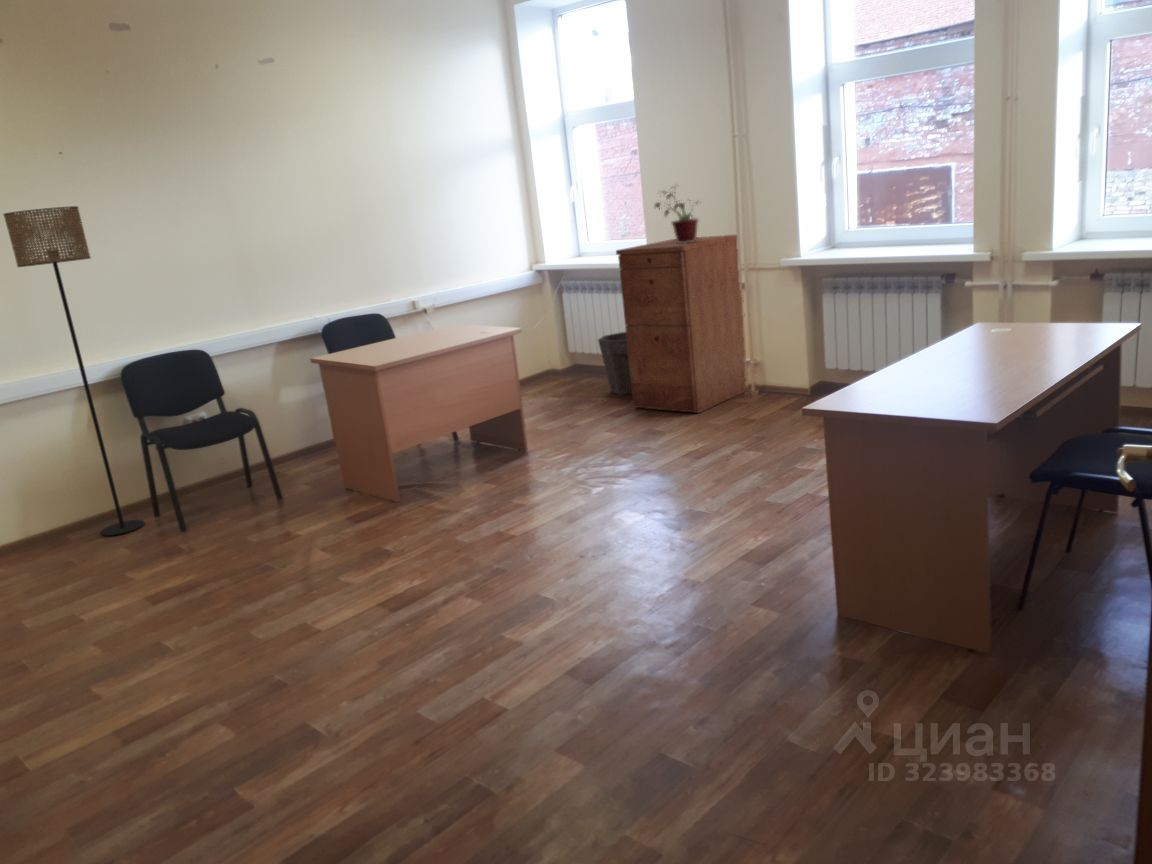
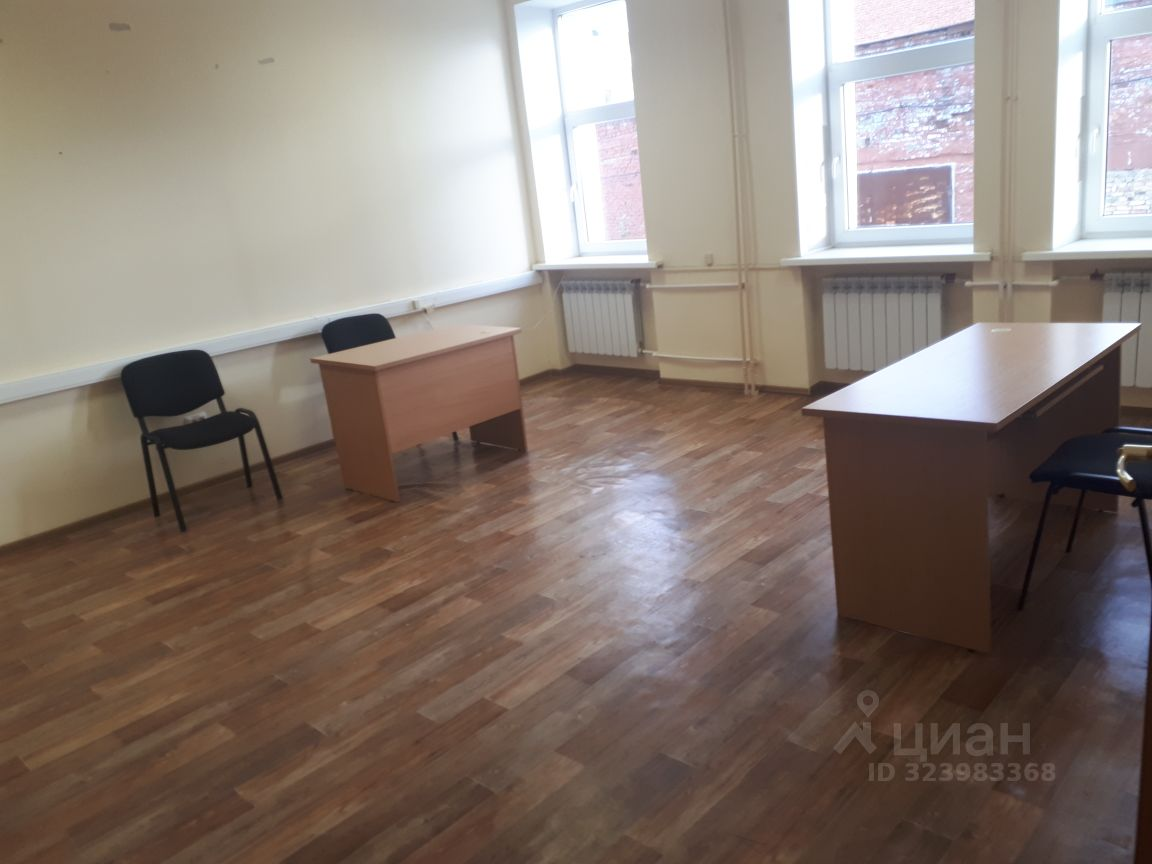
- floor lamp [2,205,146,537]
- waste bin [597,331,632,396]
- filing cabinet [615,234,750,414]
- potted plant [651,183,703,243]
